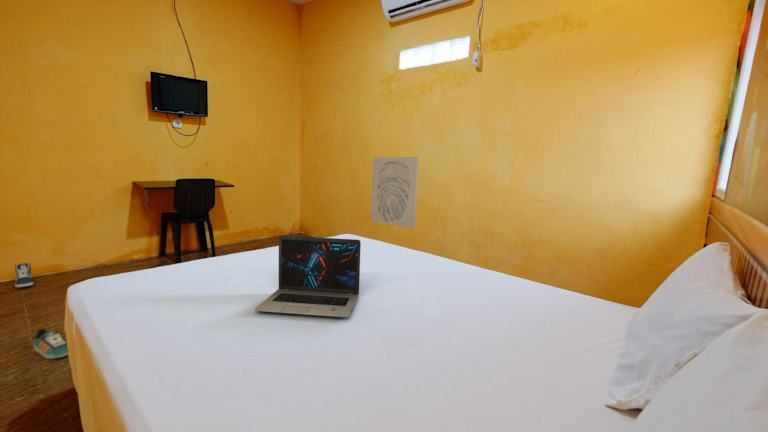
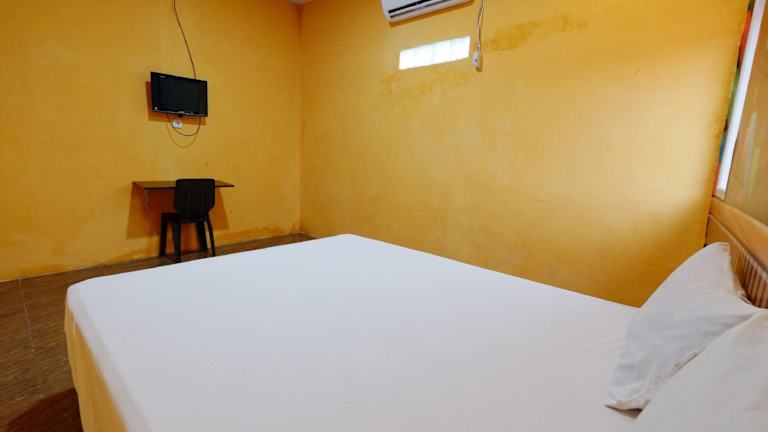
- sneaker [33,328,69,360]
- laptop [254,235,362,318]
- wall art [370,156,420,229]
- sneaker [14,262,35,289]
